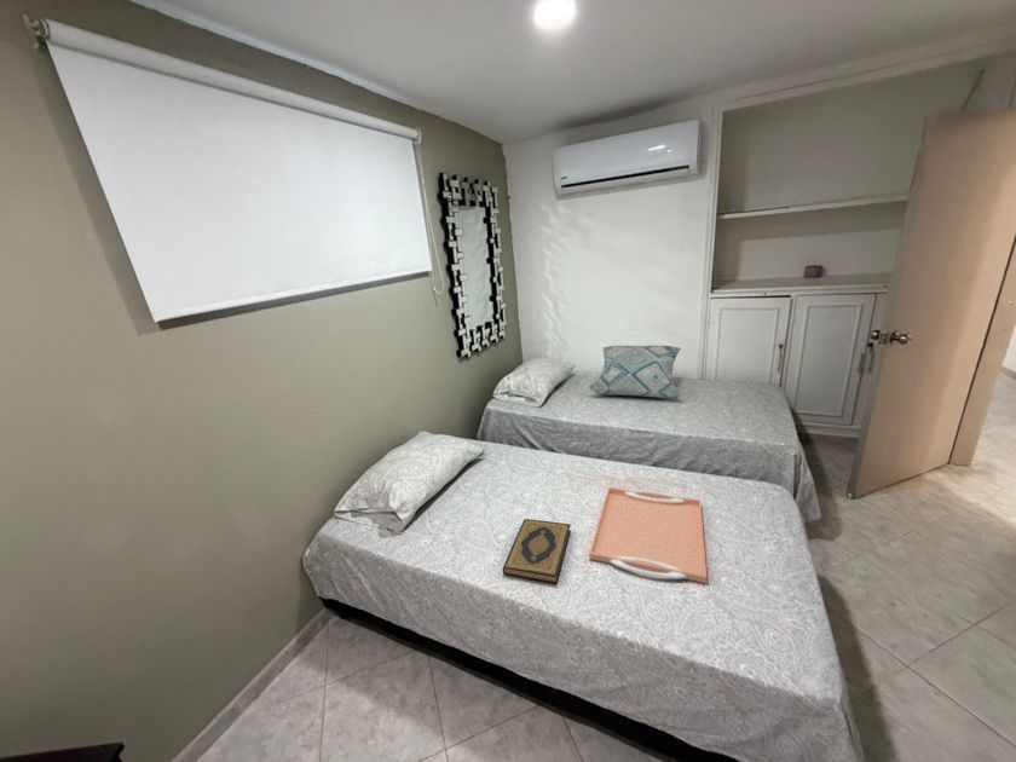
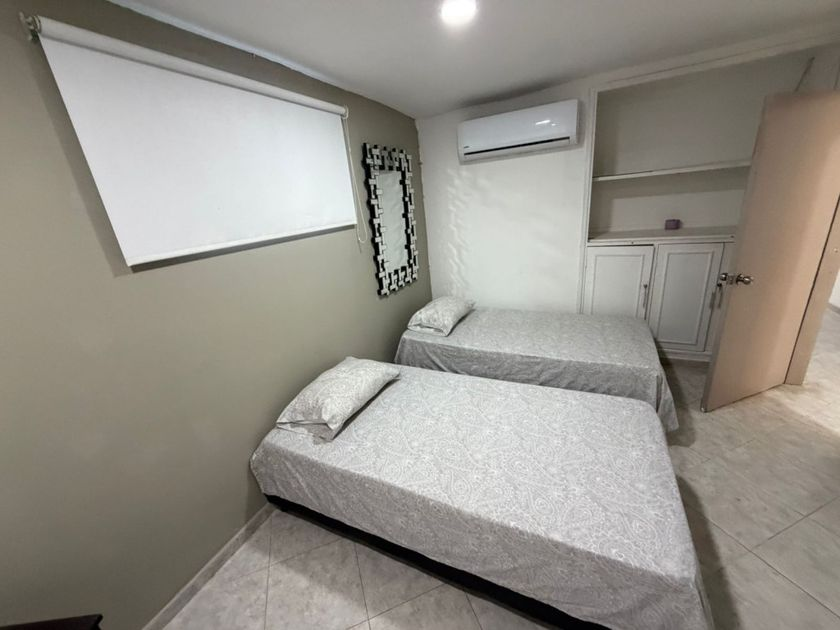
- hardback book [502,518,572,585]
- serving tray [588,486,708,584]
- decorative pillow [588,345,683,399]
